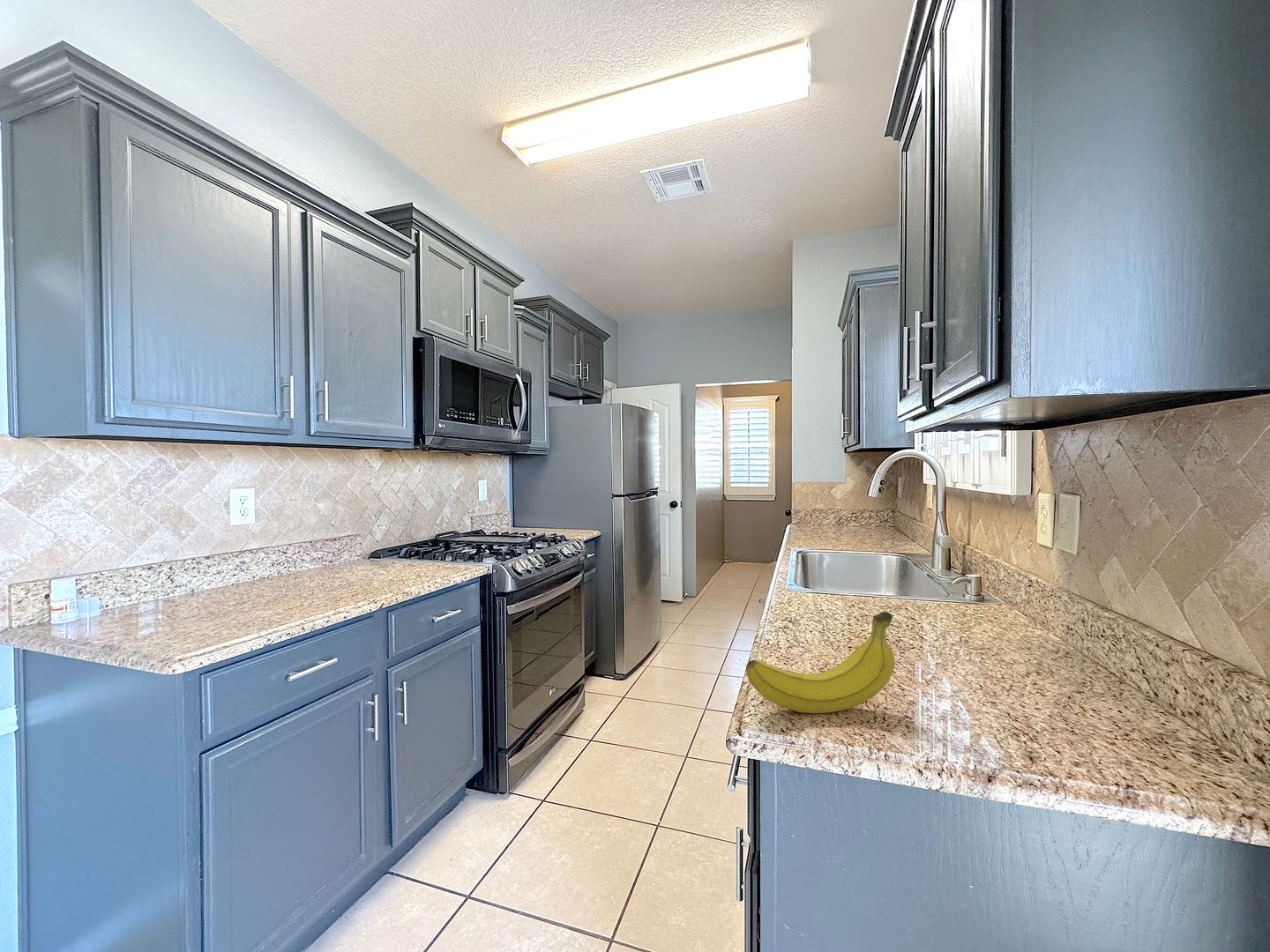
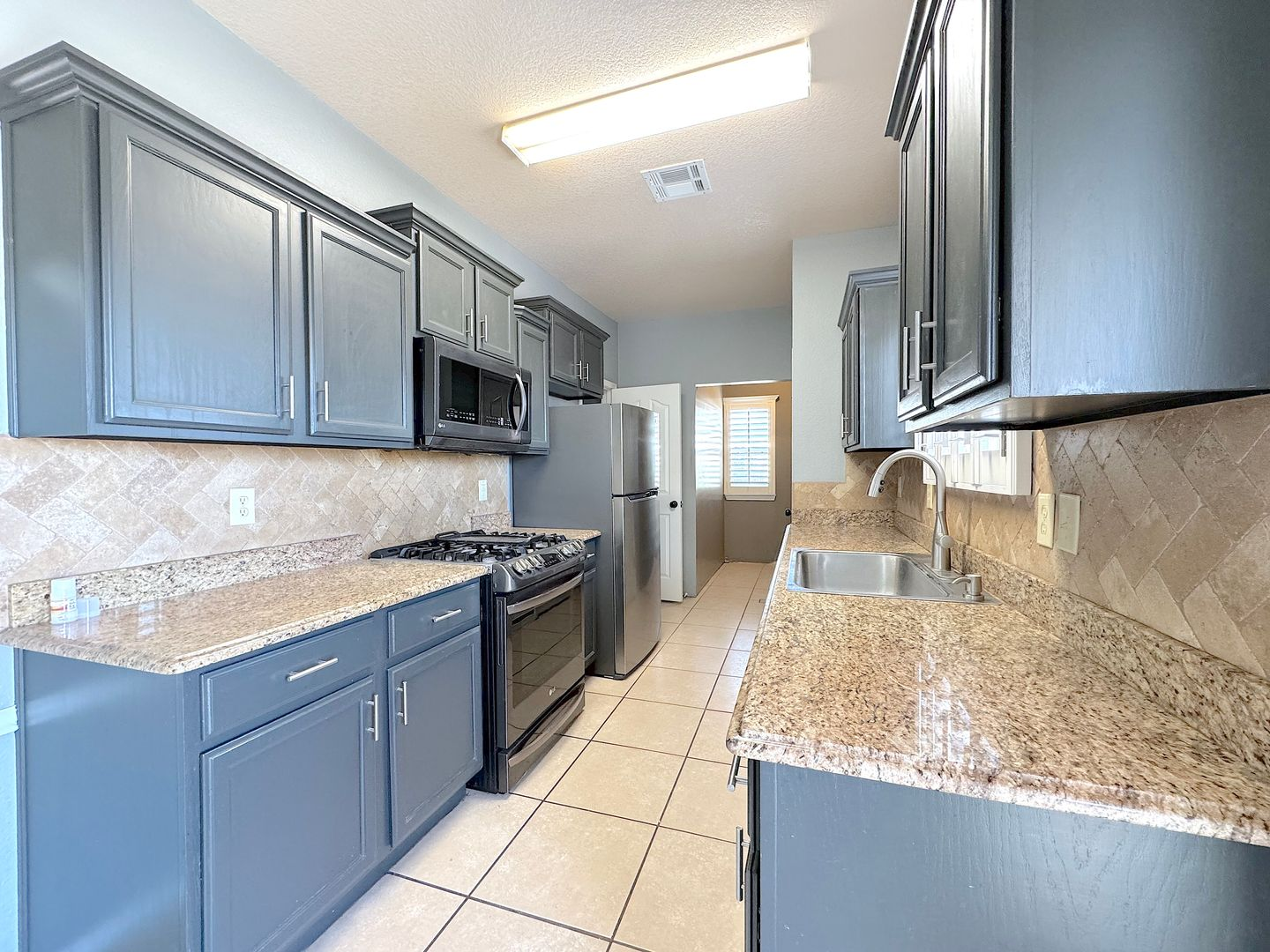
- fruit [745,611,895,715]
